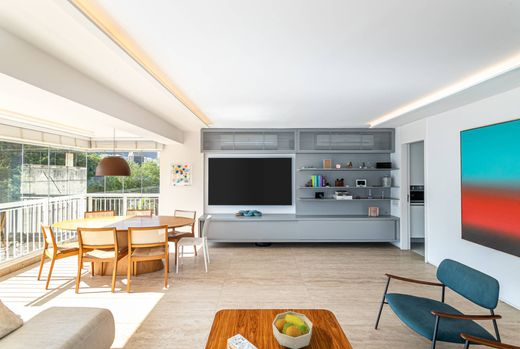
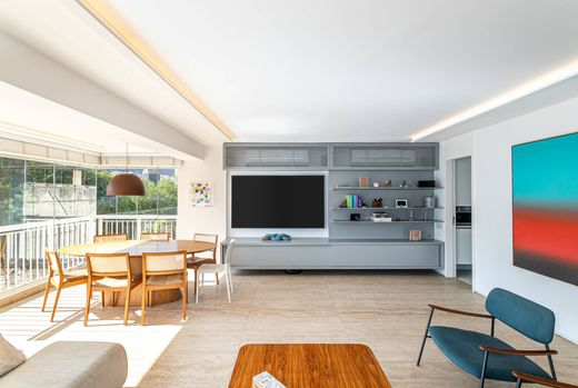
- fruit bowl [271,310,314,349]
